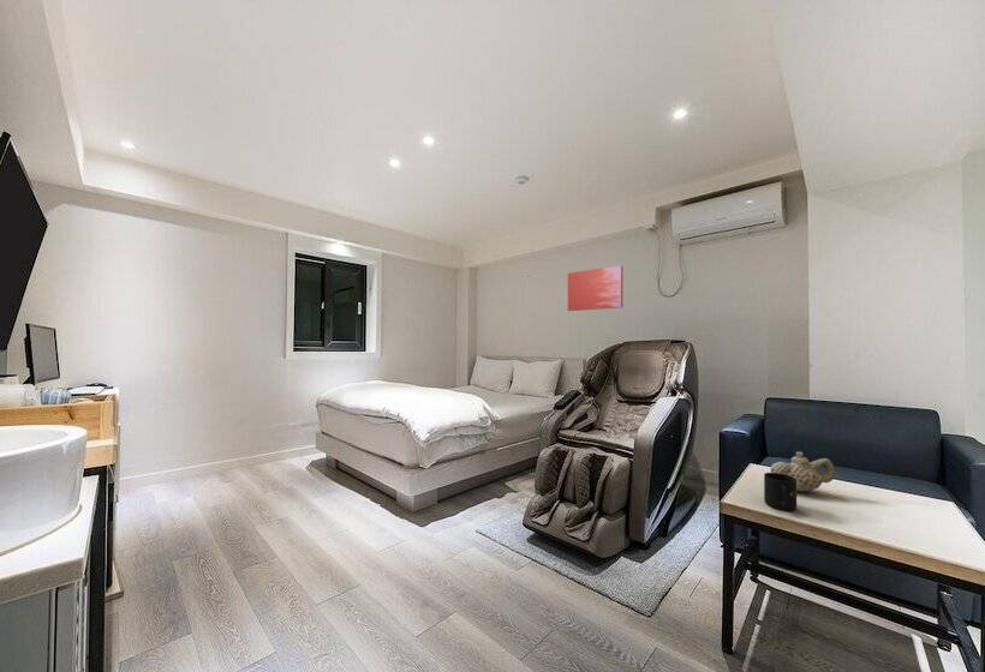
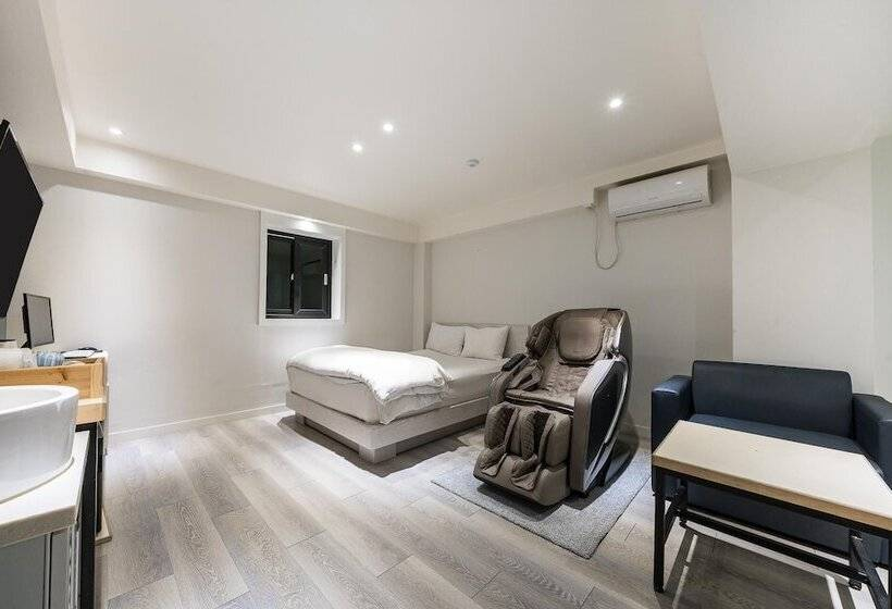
- wall art [567,264,623,312]
- teapot [769,451,836,493]
- mug [763,472,799,511]
